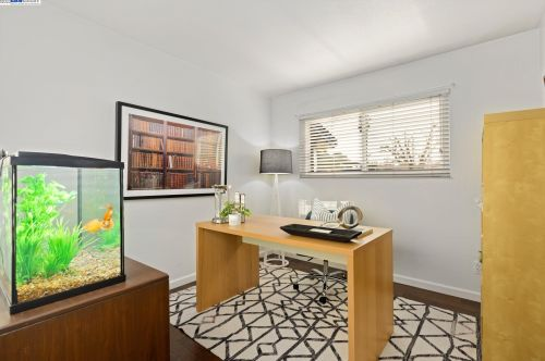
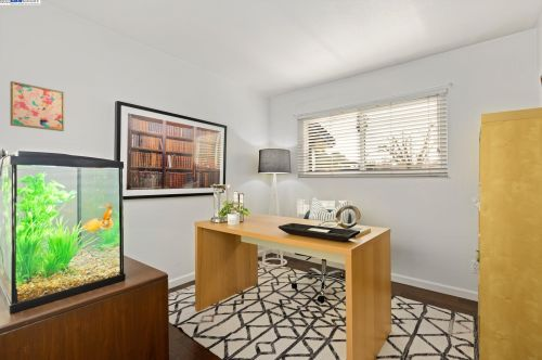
+ wall art [9,80,65,132]
